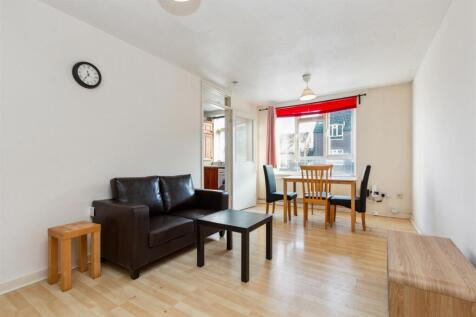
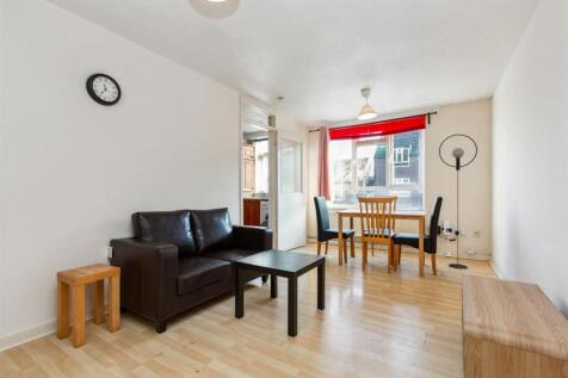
+ floor lamp [438,134,479,269]
